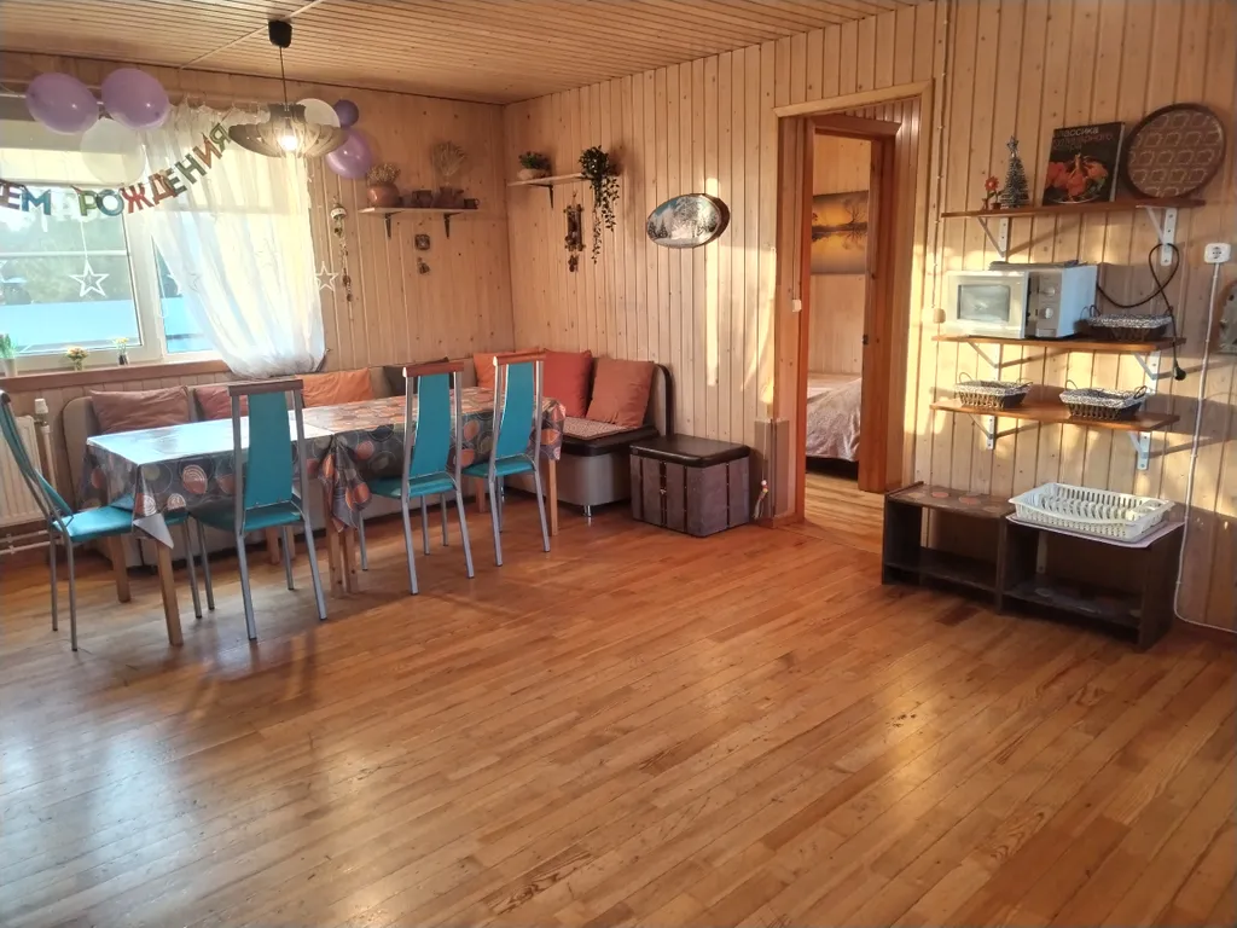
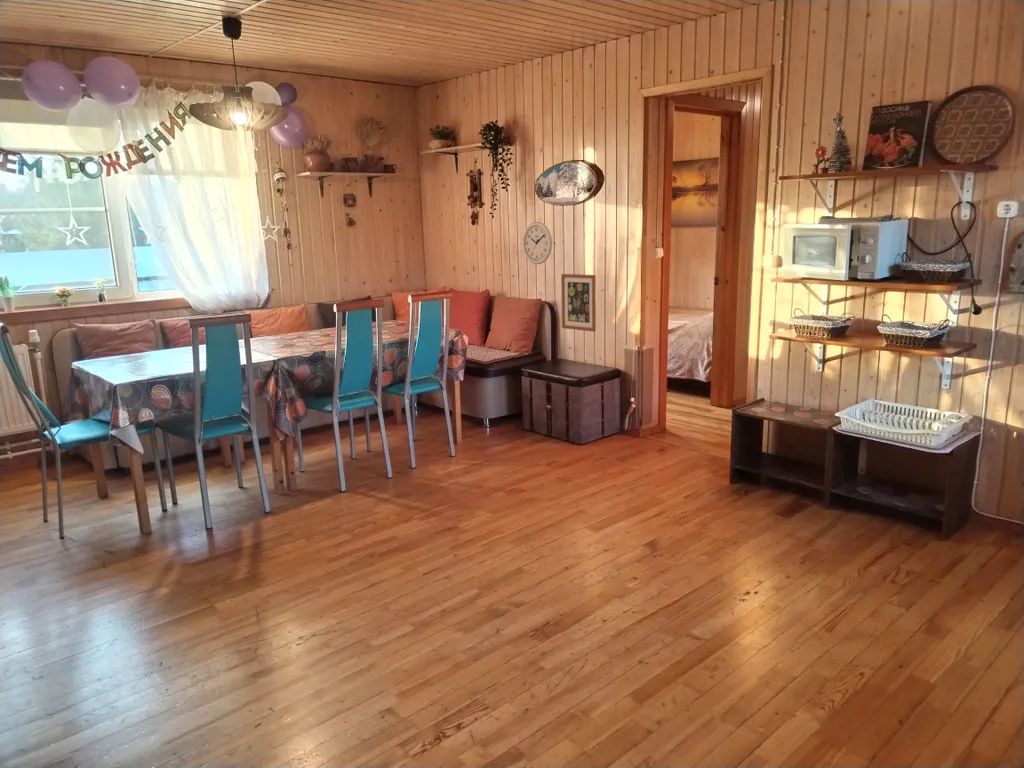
+ wall art [560,273,597,333]
+ wall clock [522,221,553,265]
